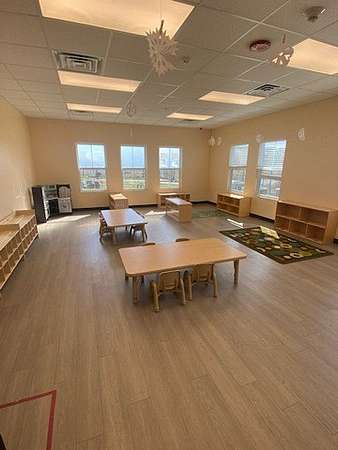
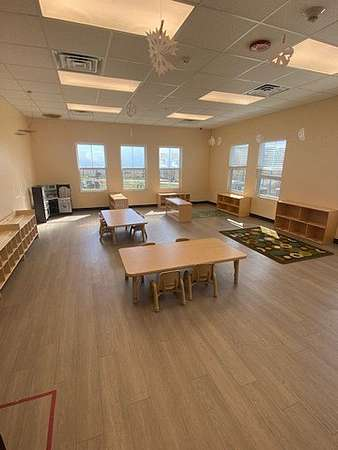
+ ceiling mobile [14,90,63,143]
